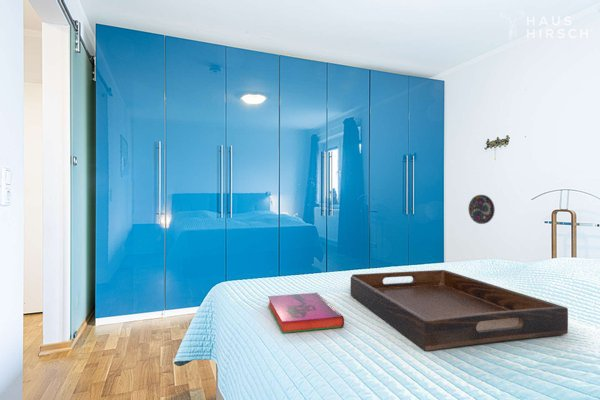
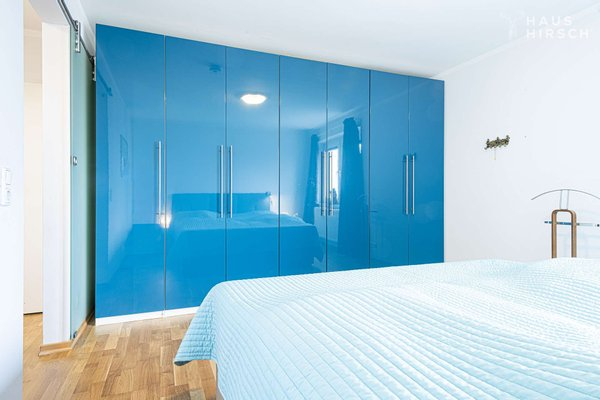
- hardback book [267,291,345,334]
- serving tray [350,269,569,352]
- decorative plate [468,194,496,225]
